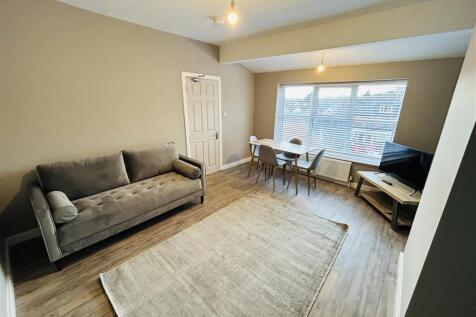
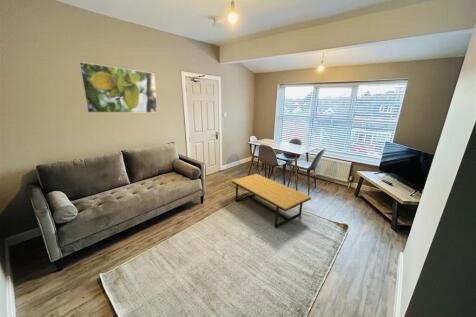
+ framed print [78,61,158,114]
+ coffee table [231,173,312,229]
